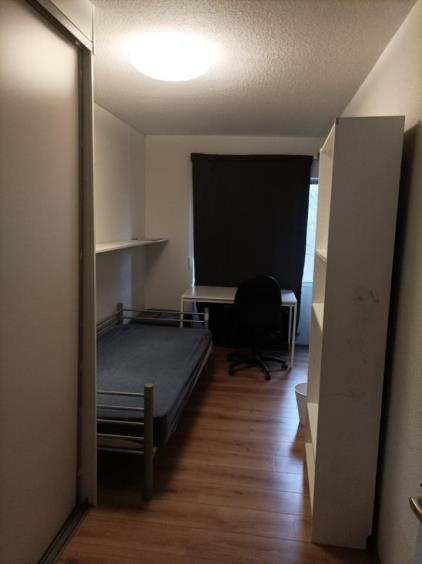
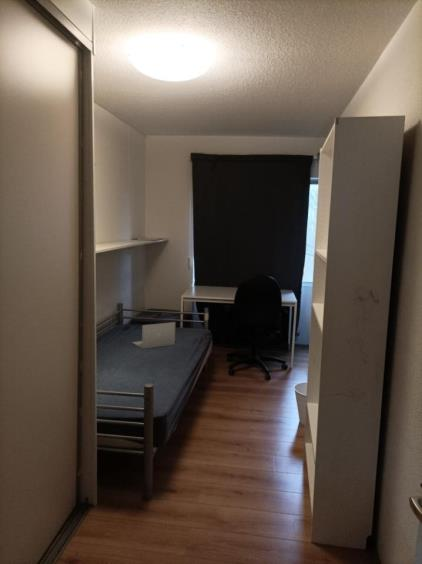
+ laptop [131,321,176,350]
